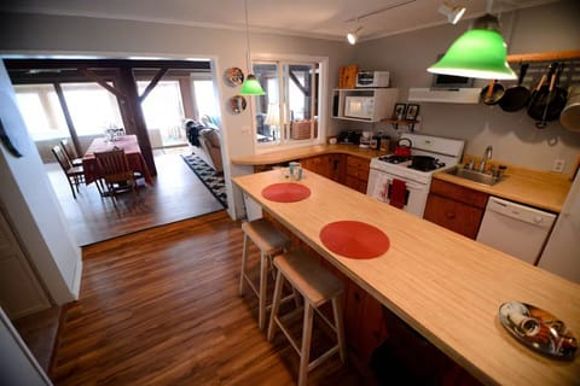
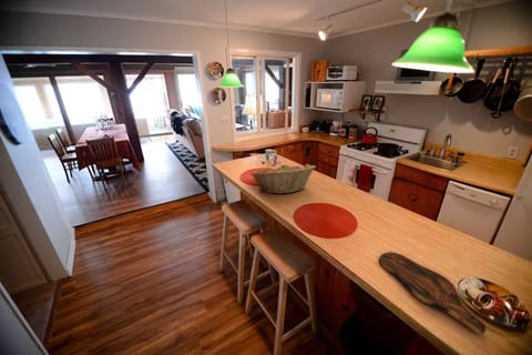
+ cutting board [378,251,487,335]
+ fruit basket [250,163,317,195]
